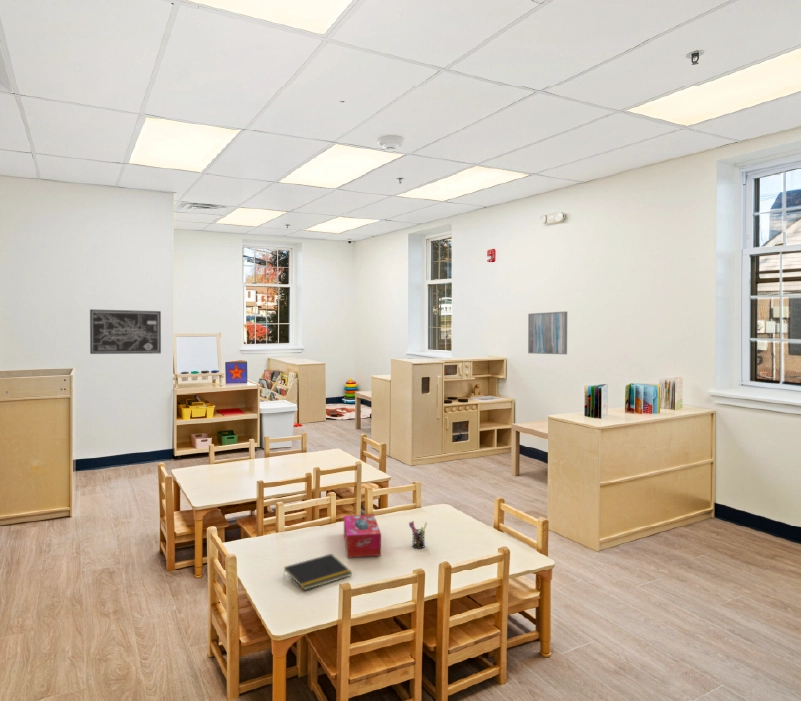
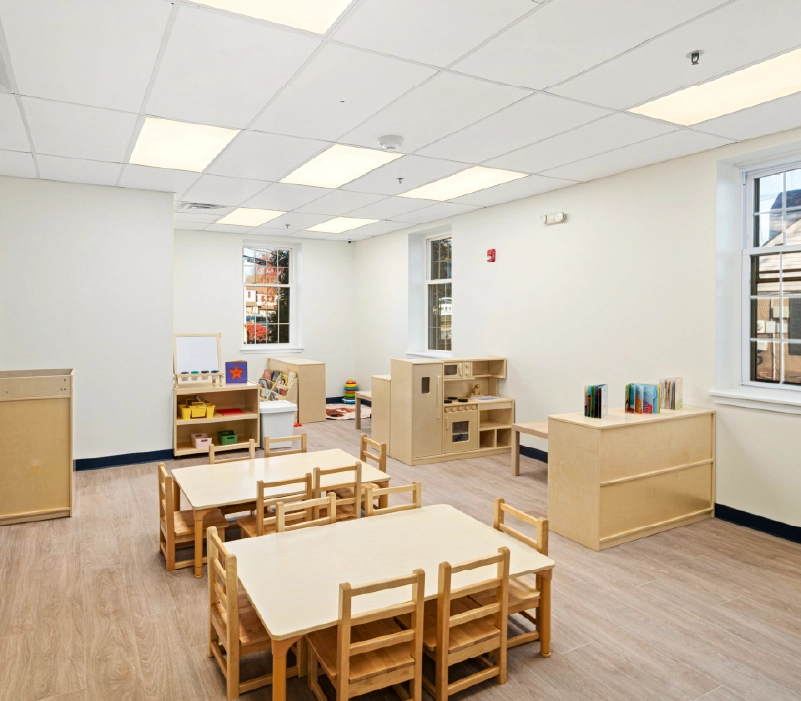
- wall art [89,308,162,355]
- tissue box [343,514,382,558]
- wall art [527,311,568,355]
- pen holder [408,520,428,549]
- notepad [282,553,353,591]
